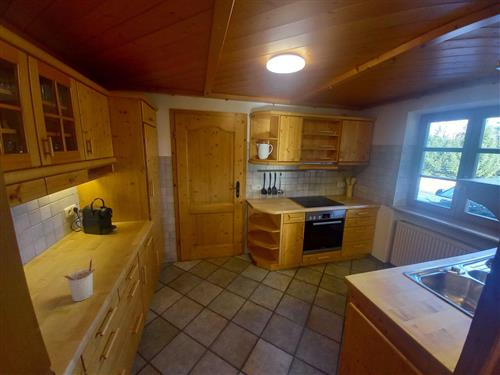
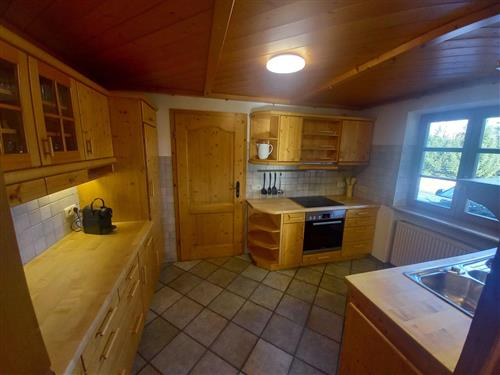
- utensil holder [63,258,97,302]
